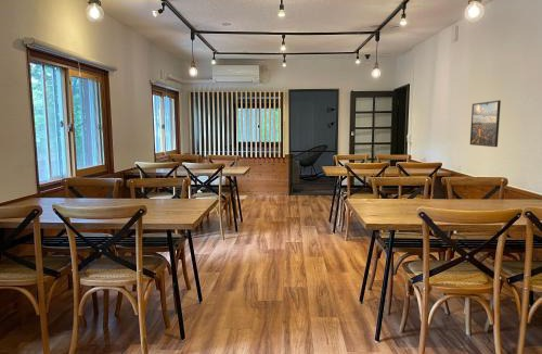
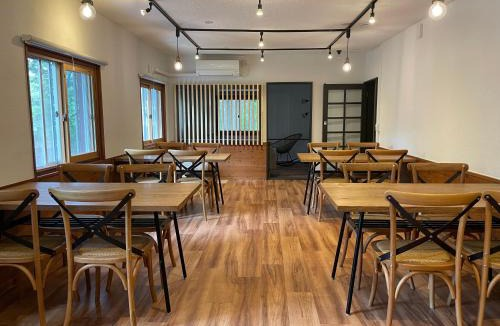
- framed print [469,99,502,148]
